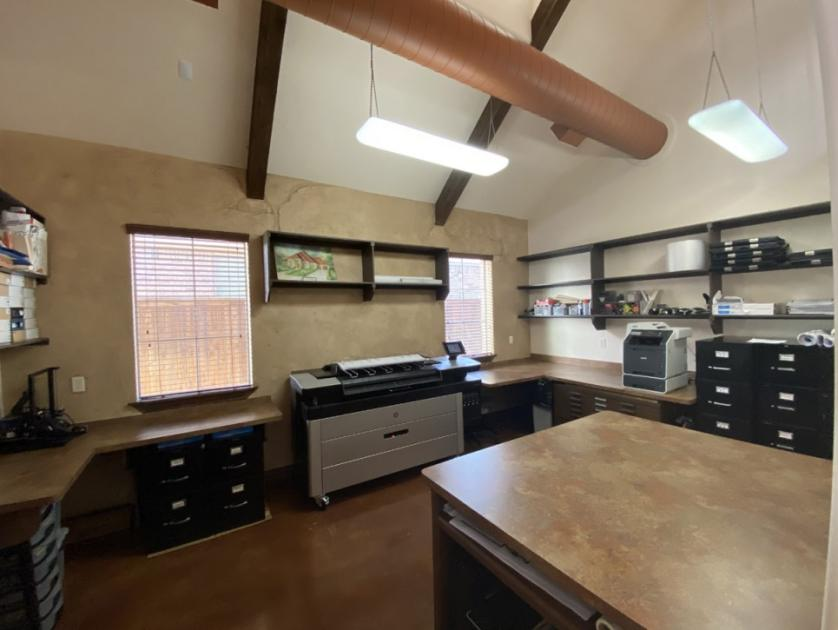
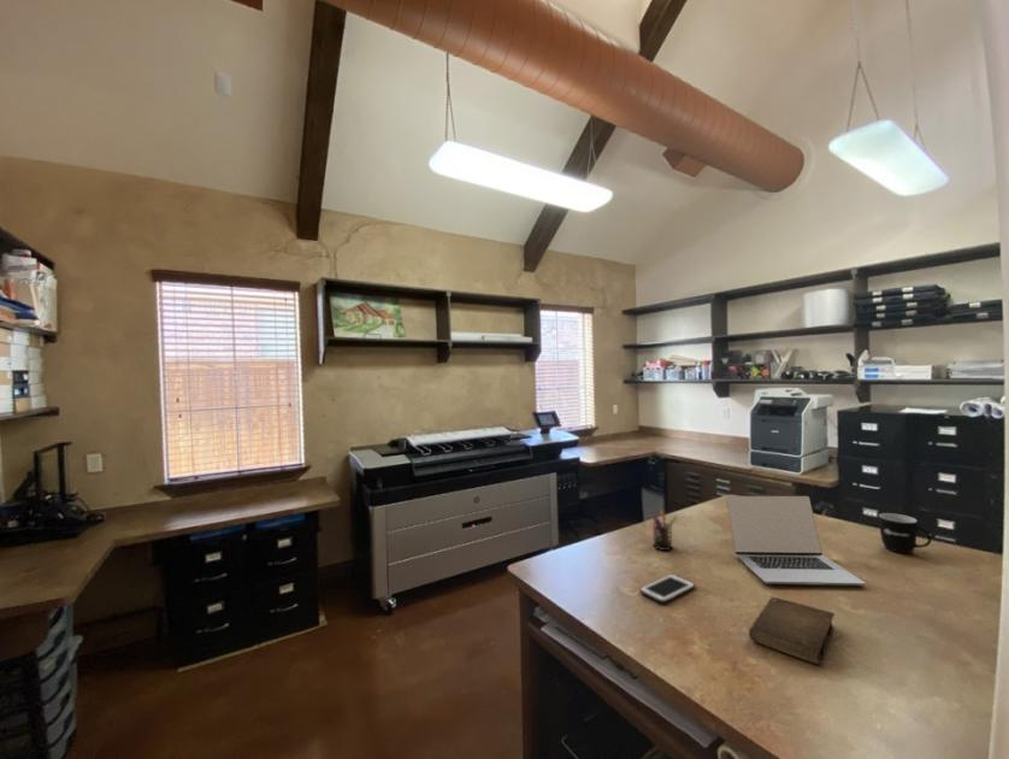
+ mug [878,512,933,554]
+ book [748,596,836,665]
+ laptop [725,495,866,587]
+ cell phone [638,573,696,604]
+ pen holder [650,508,678,552]
